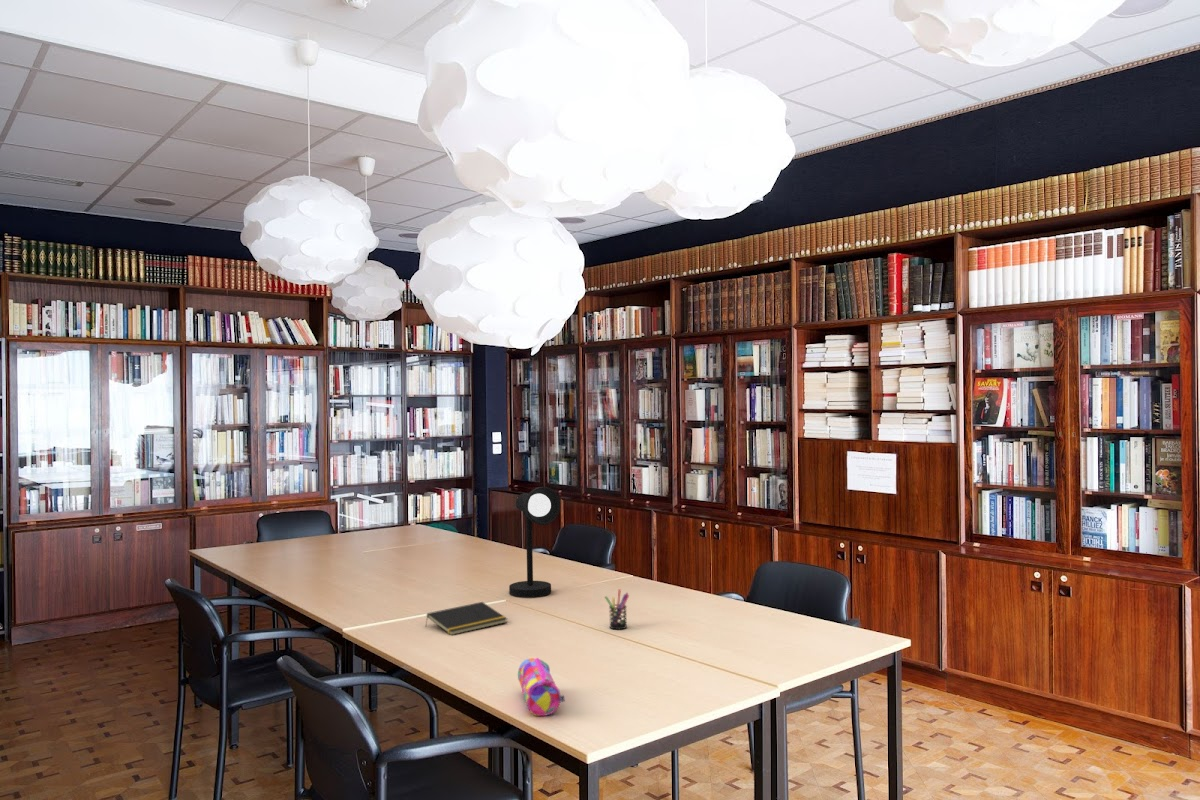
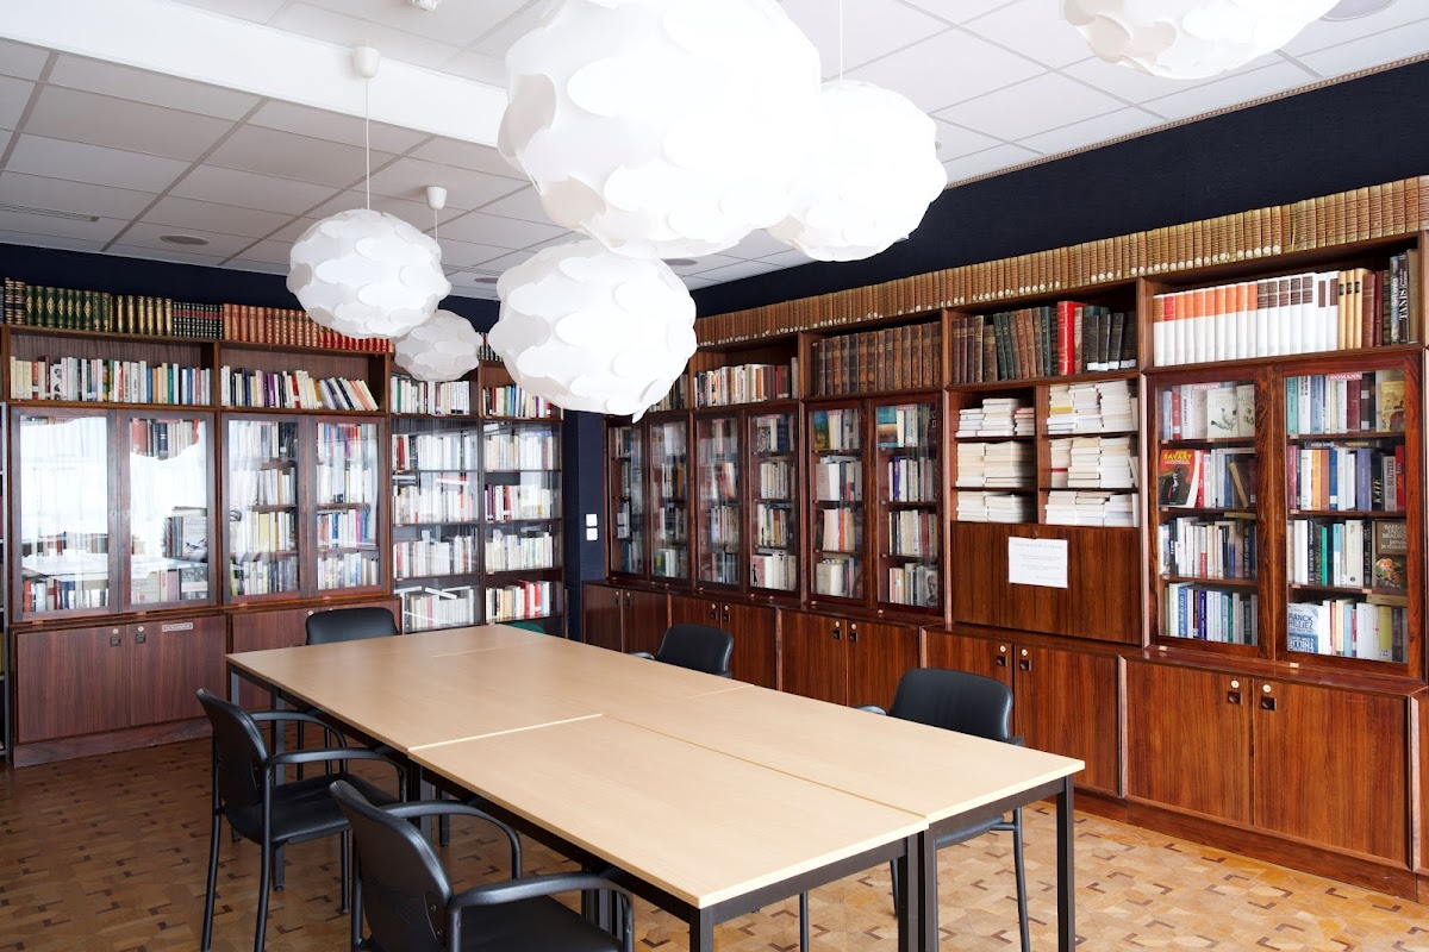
- pencil case [517,657,566,717]
- desk lamp [508,486,561,599]
- notepad [425,601,508,636]
- pen holder [604,588,630,630]
